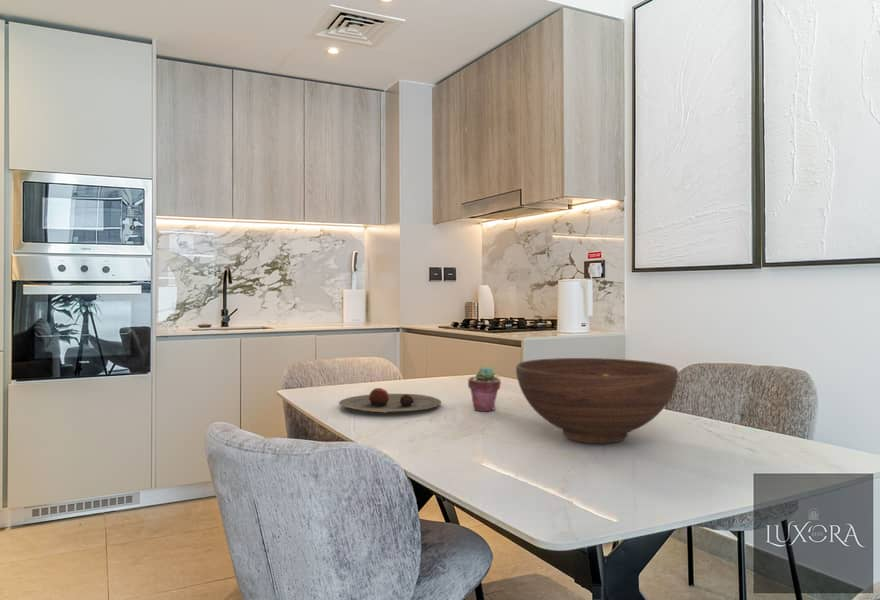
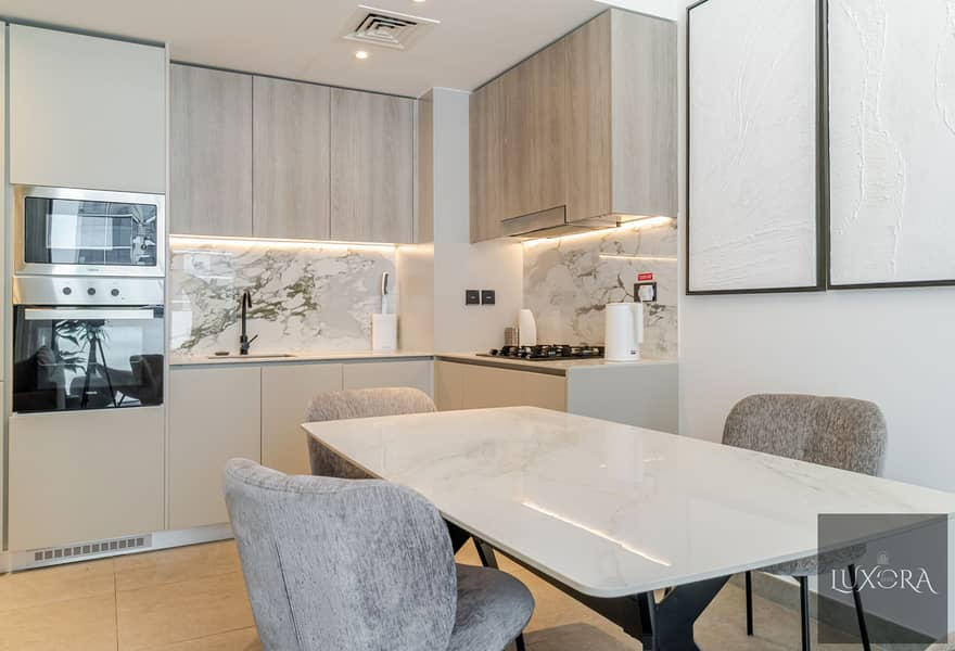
- plate [338,387,442,414]
- potted succulent [467,365,502,412]
- fruit bowl [515,357,679,444]
